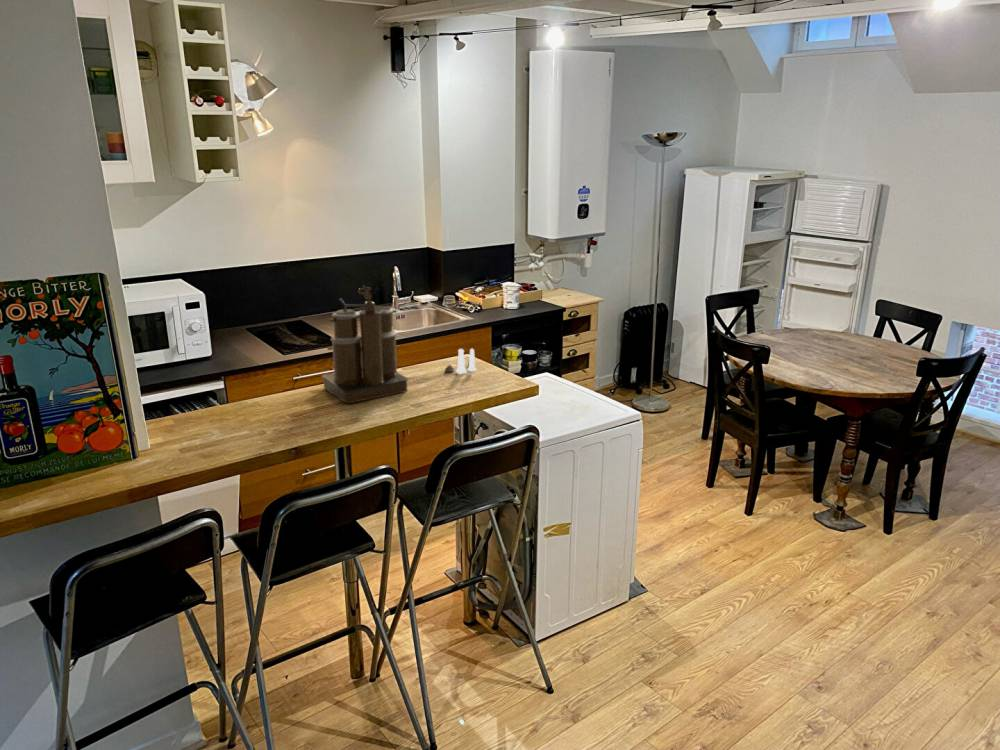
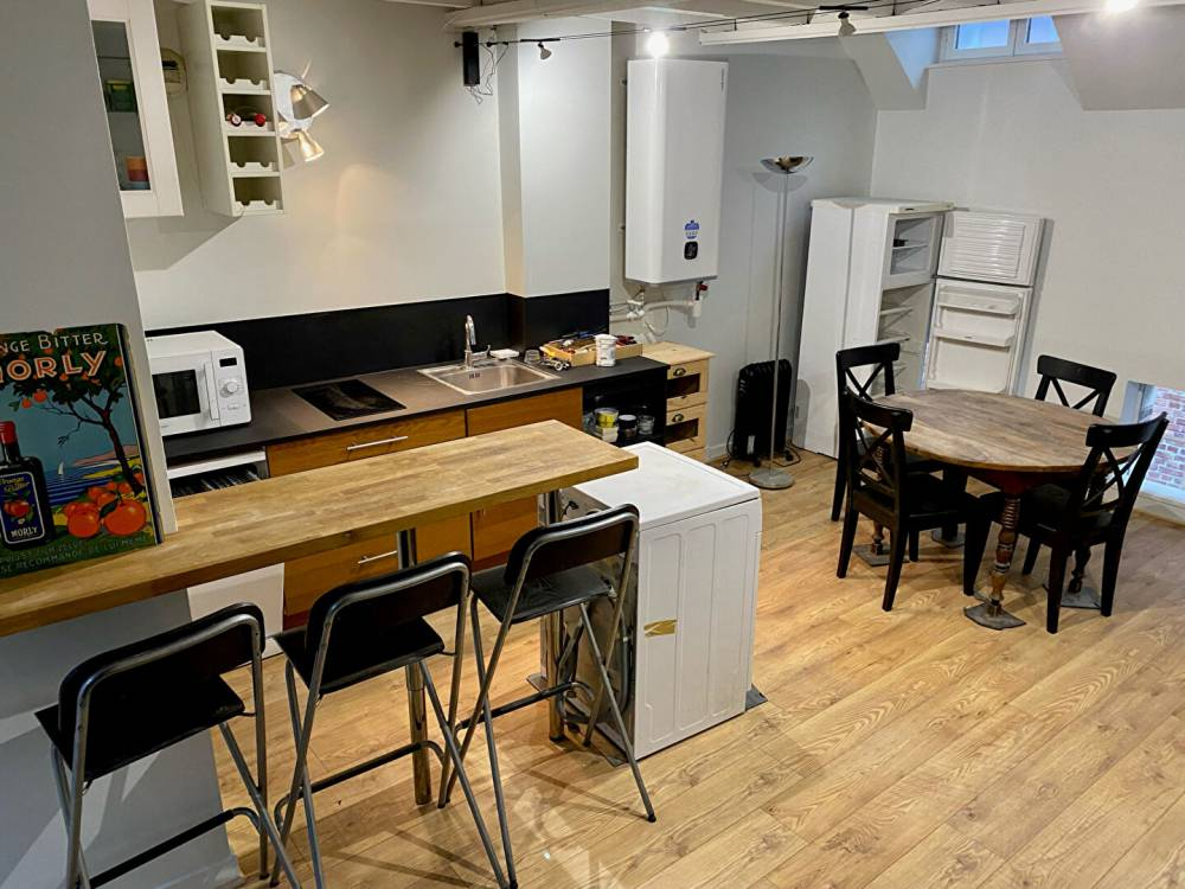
- coffee maker [321,284,410,404]
- salt and pepper shaker set [444,348,478,374]
